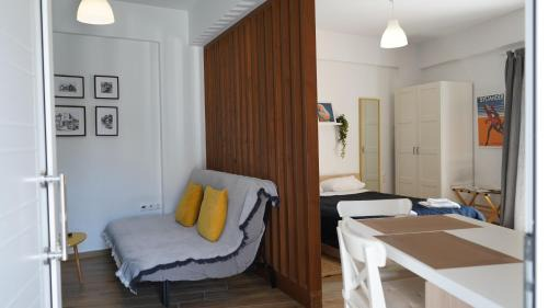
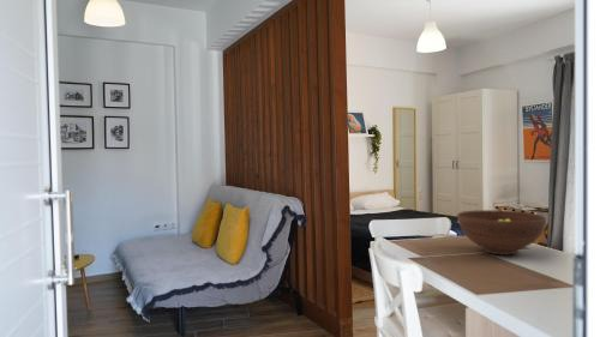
+ fruit bowl [456,209,547,257]
